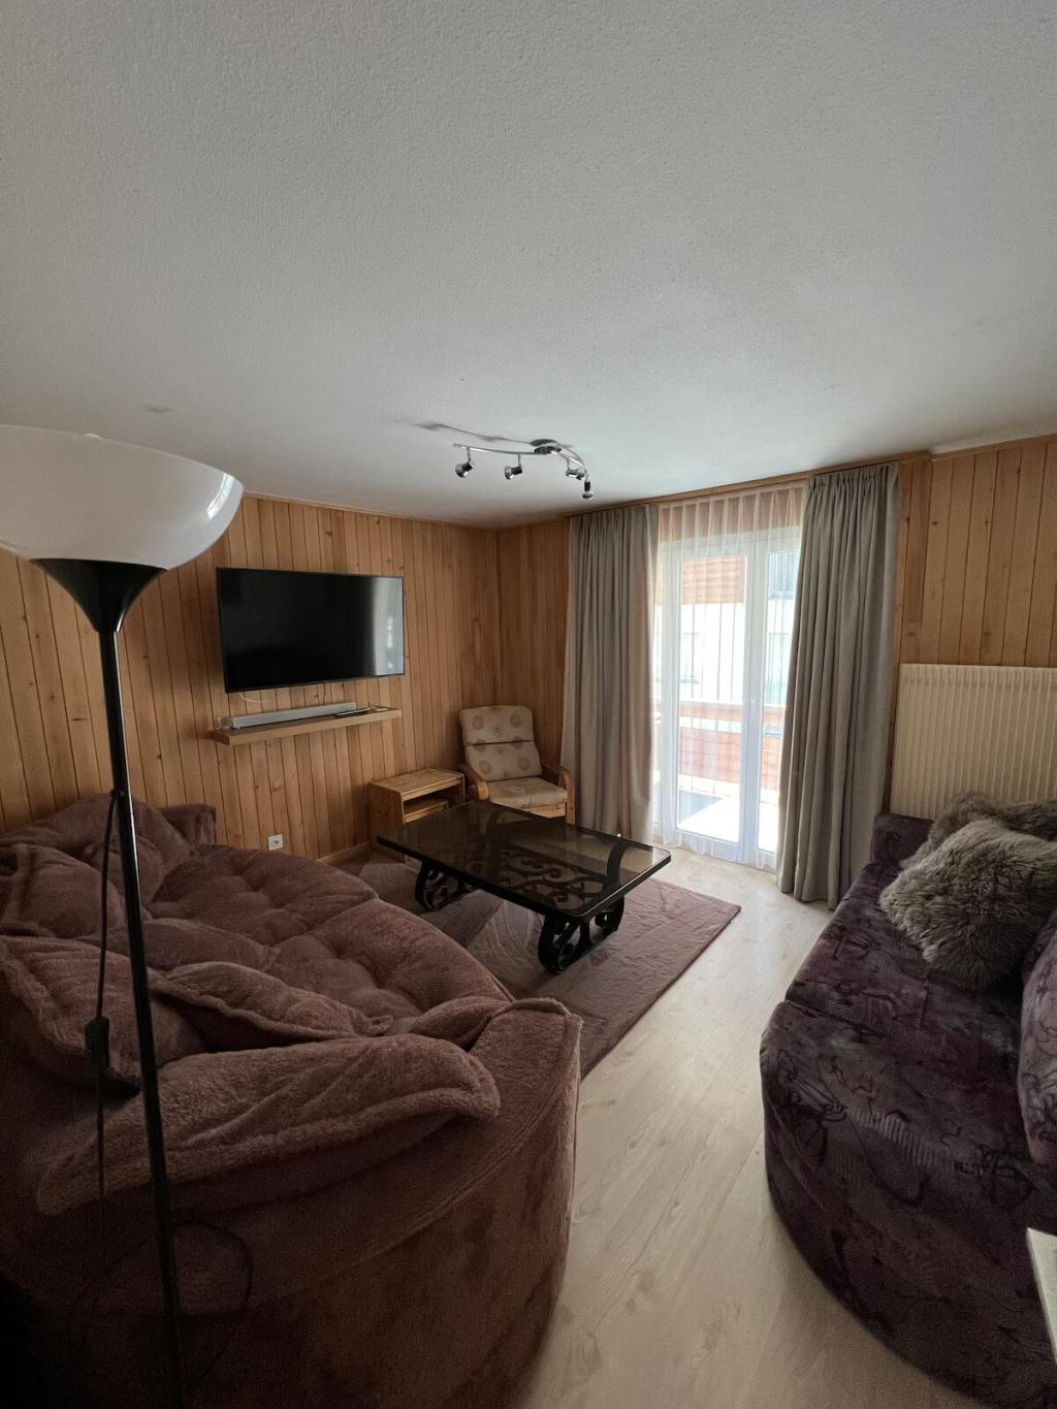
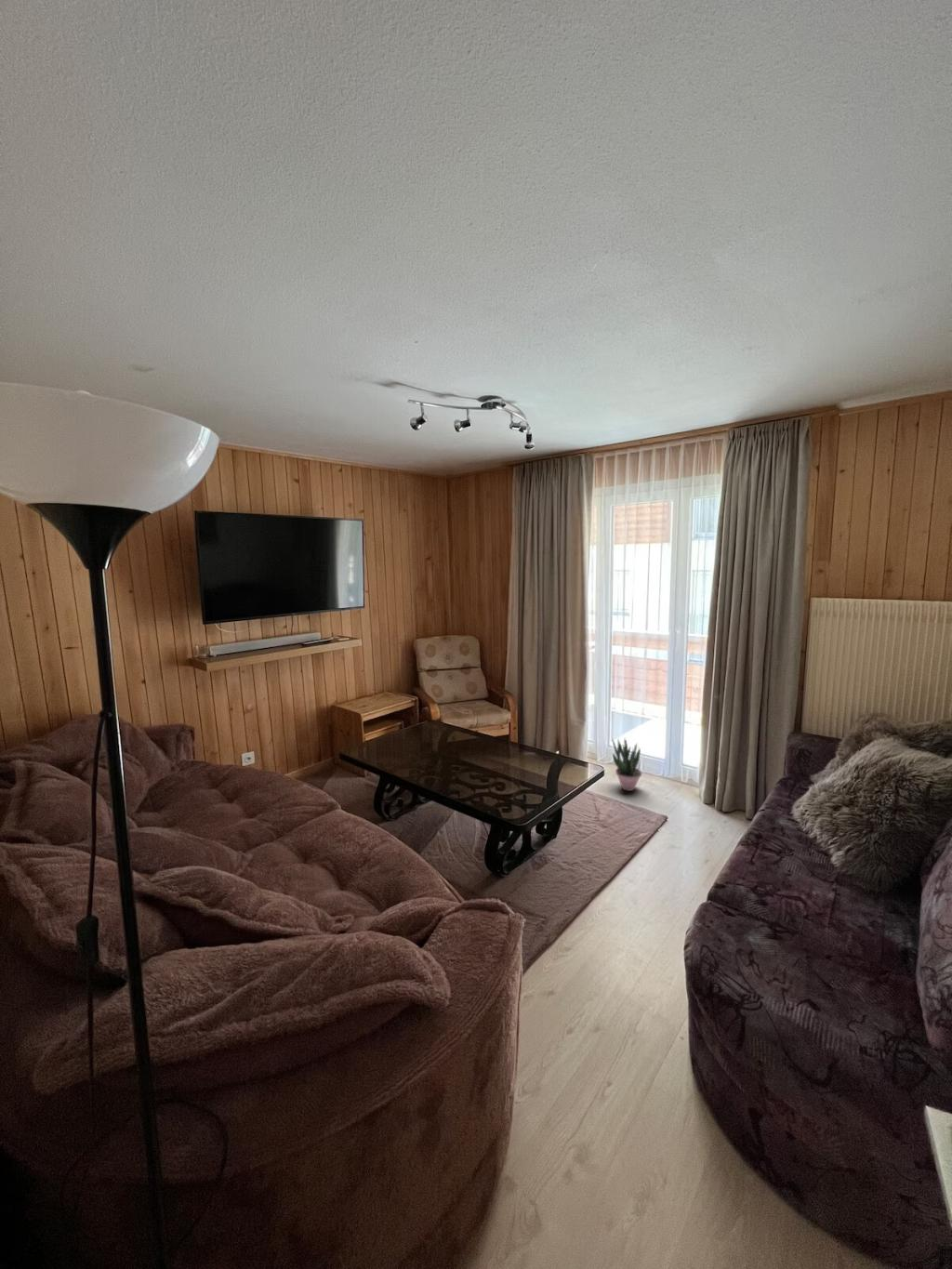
+ potted plant [611,737,642,792]
